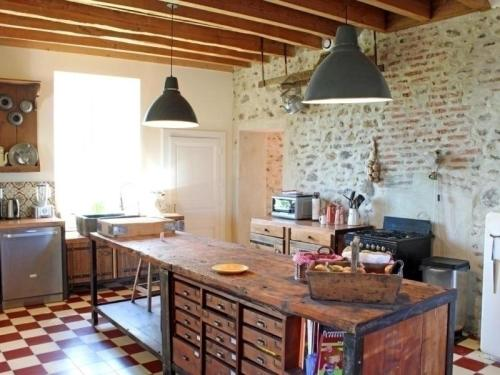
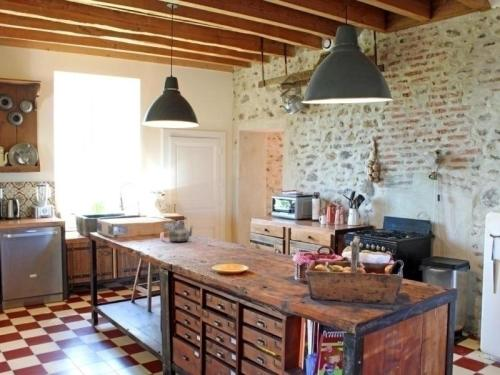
+ kettle [168,216,194,243]
